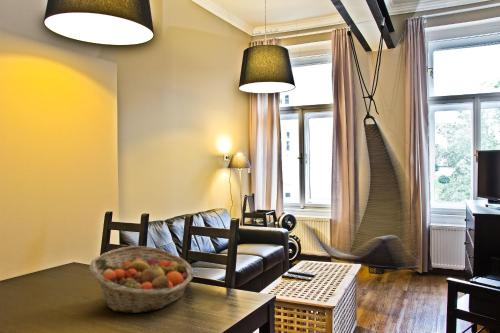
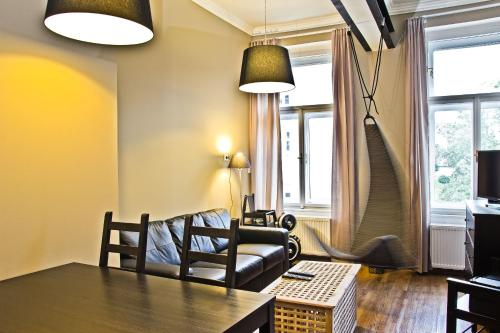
- fruit basket [88,245,195,314]
